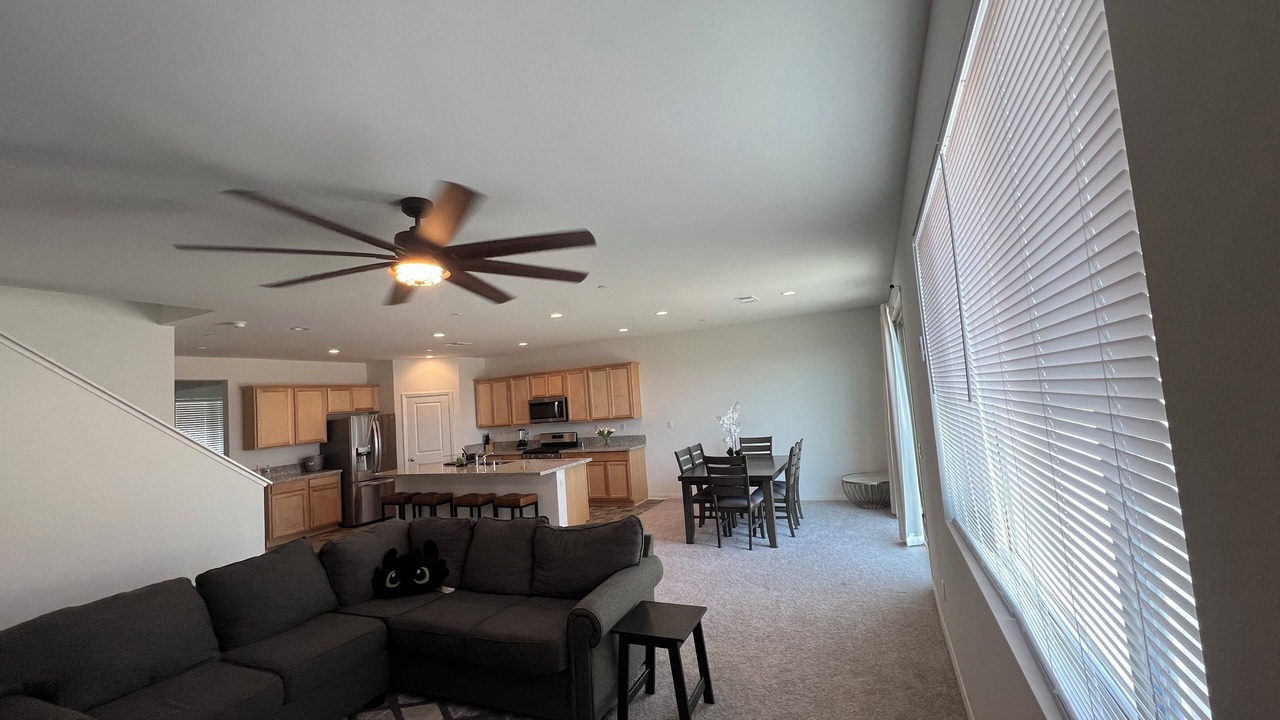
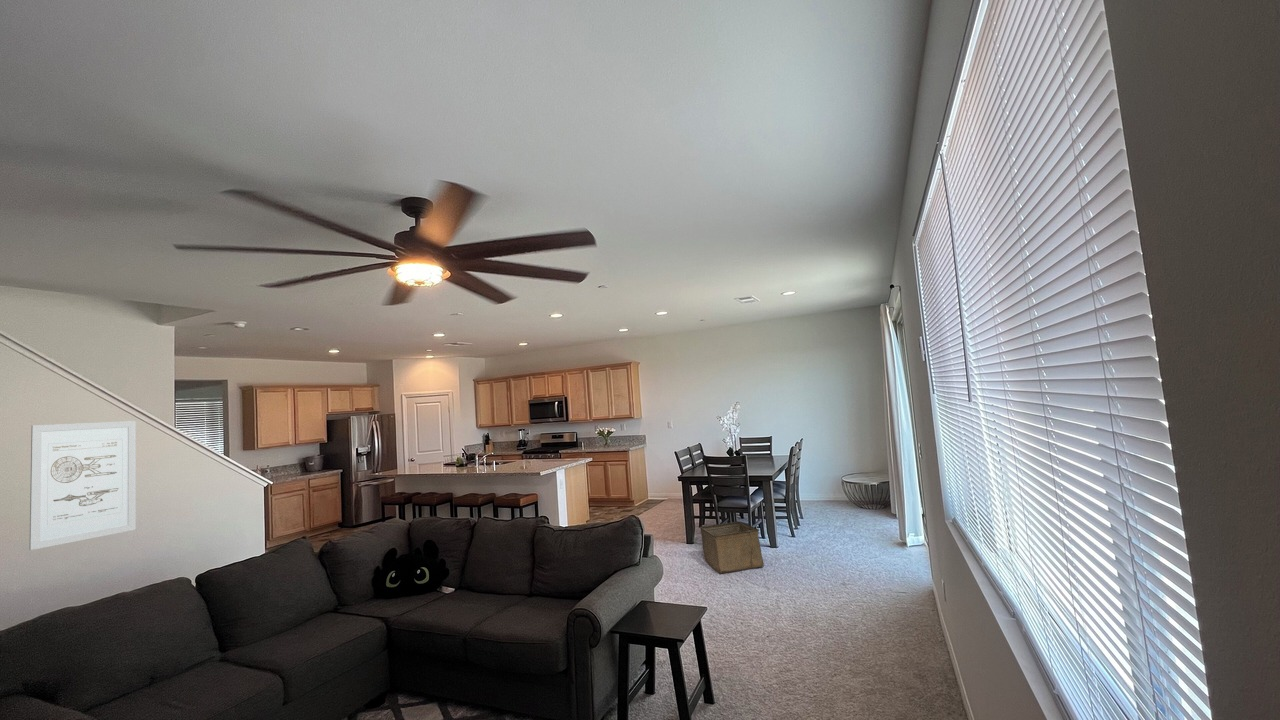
+ wall art [28,420,137,551]
+ storage bin [699,521,765,575]
